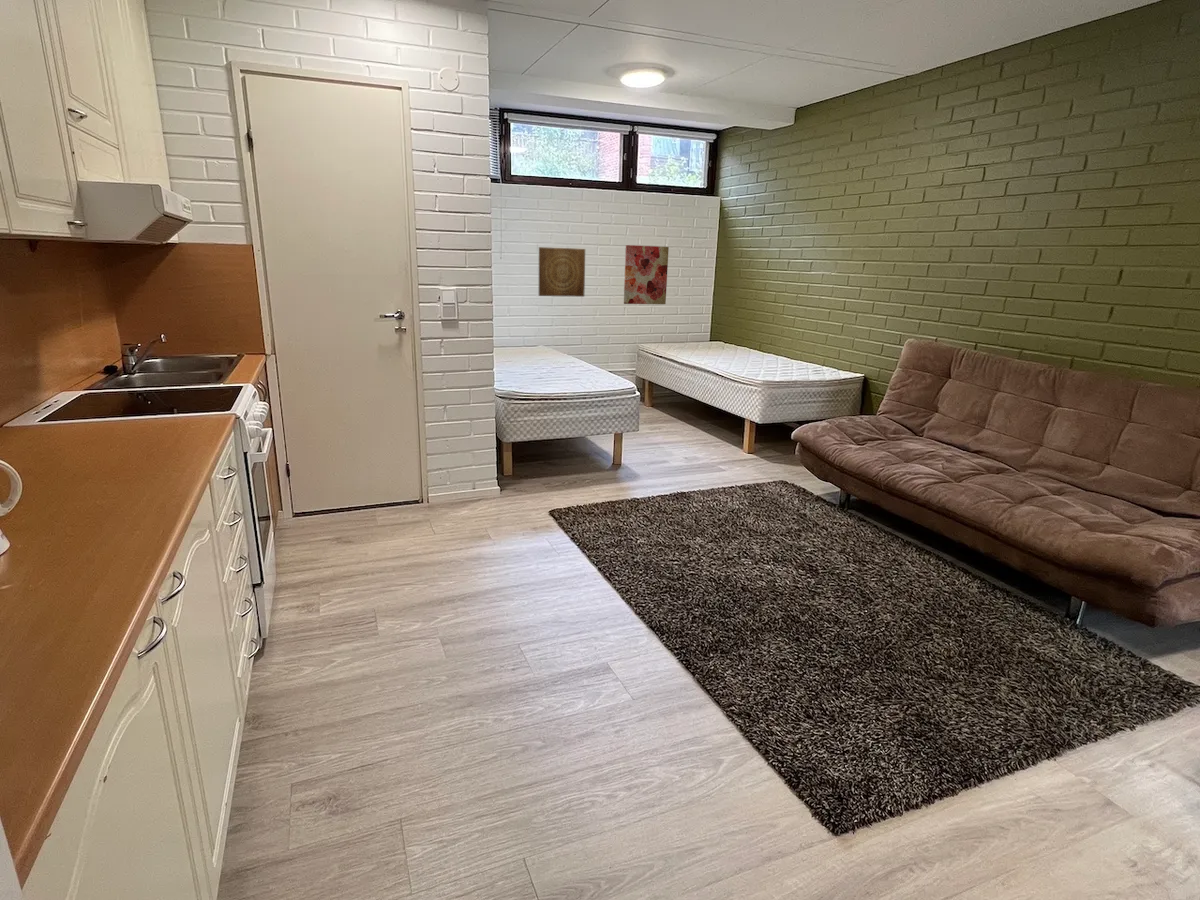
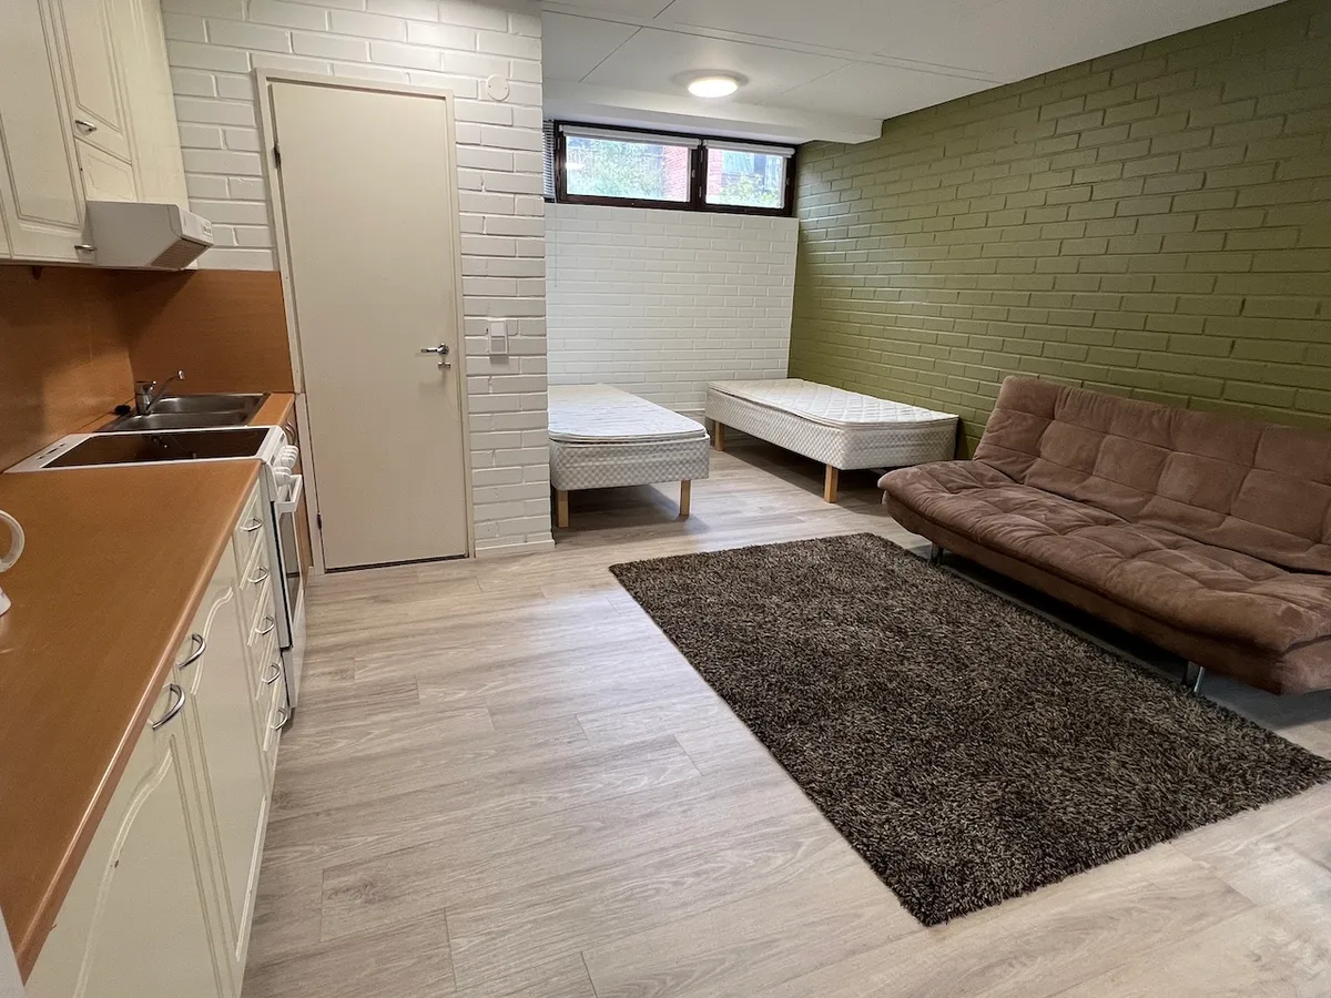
- wall art [623,244,670,305]
- wall art [538,246,586,298]
